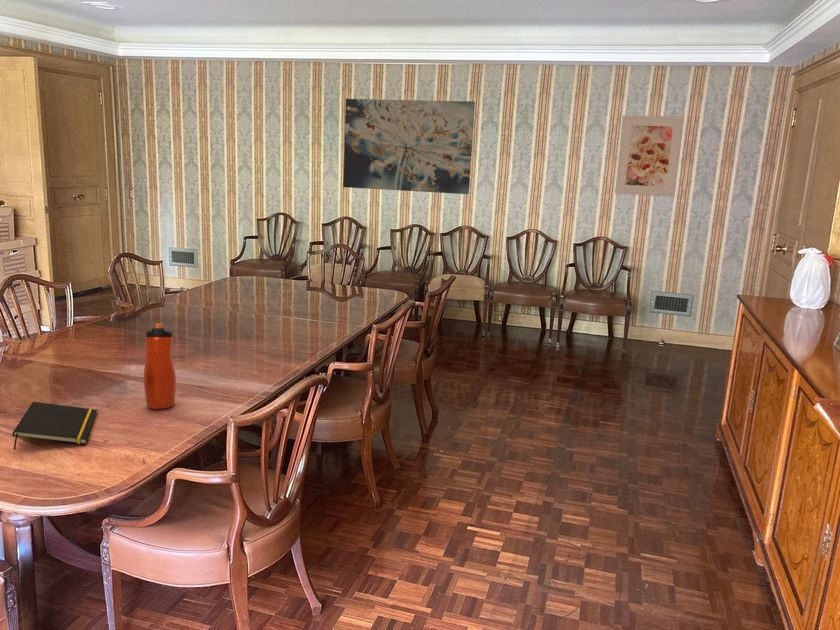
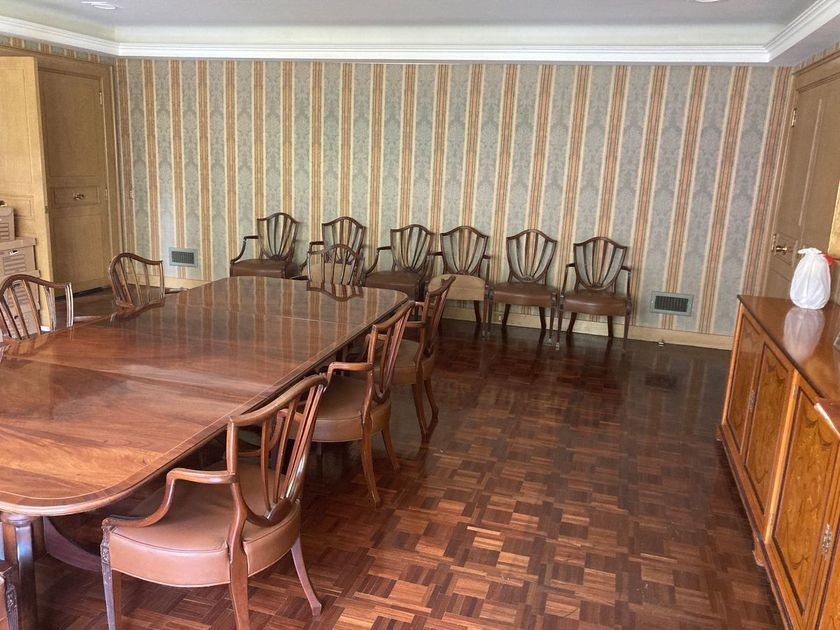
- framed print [614,114,685,198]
- notepad [11,401,98,451]
- water bottle [143,322,177,410]
- wall art [342,98,476,195]
